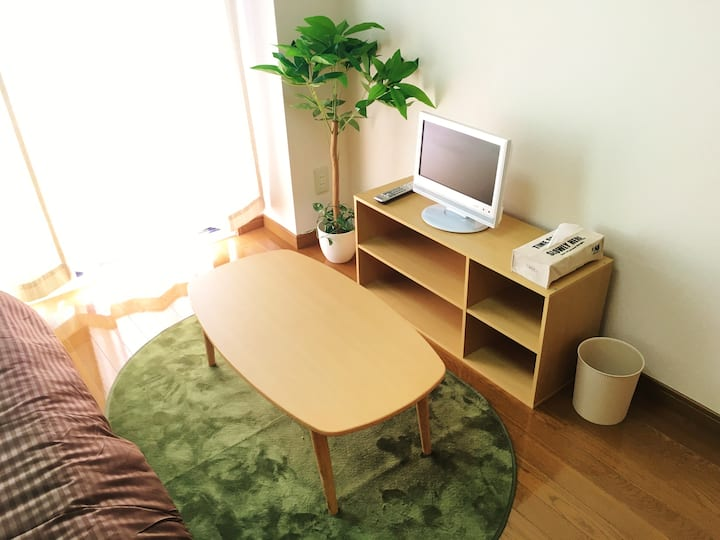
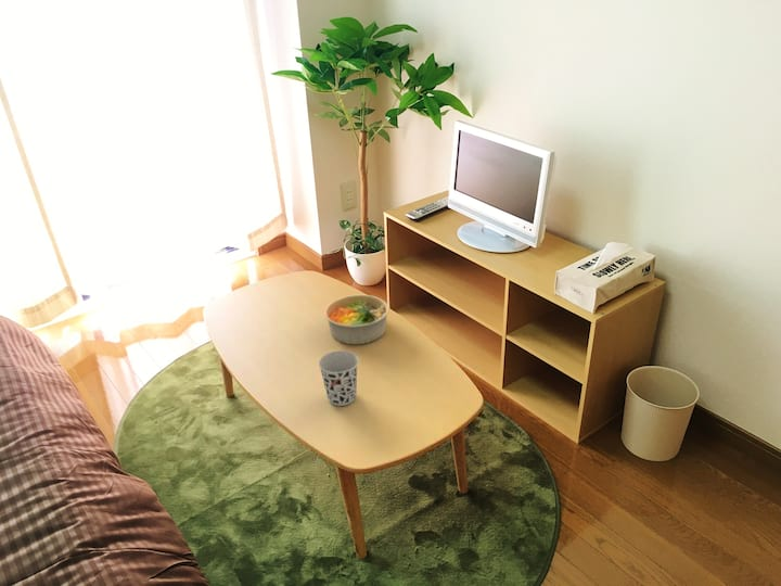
+ bowl [324,294,389,345]
+ cup [318,349,359,407]
